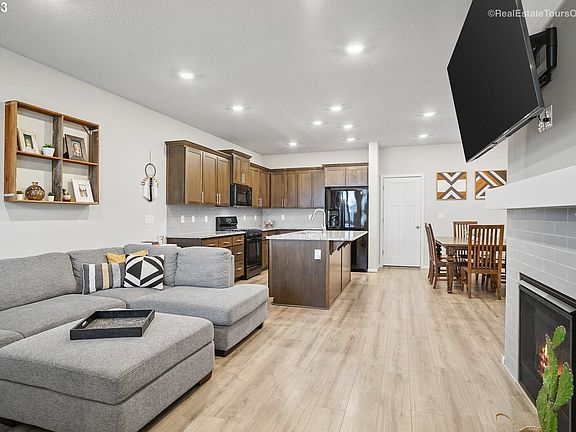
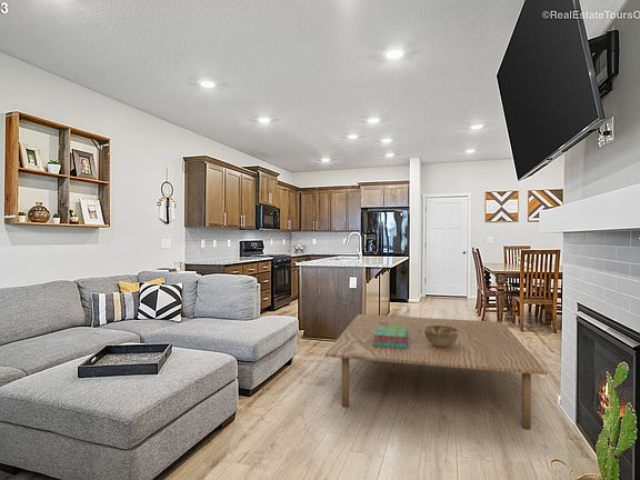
+ decorative bowl [424,326,459,347]
+ stack of books [372,326,408,349]
+ coffee table [324,313,549,431]
